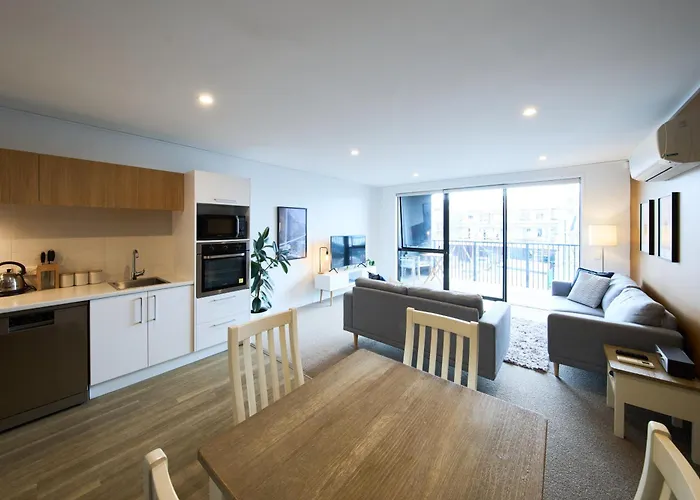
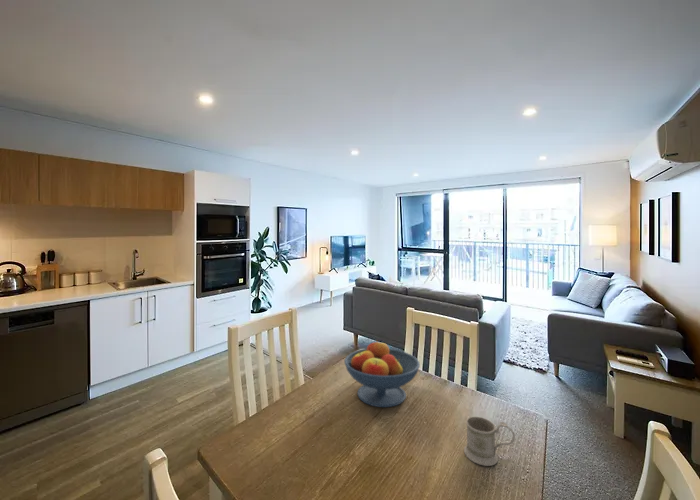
+ mug [463,416,516,467]
+ fruit bowl [343,340,421,408]
